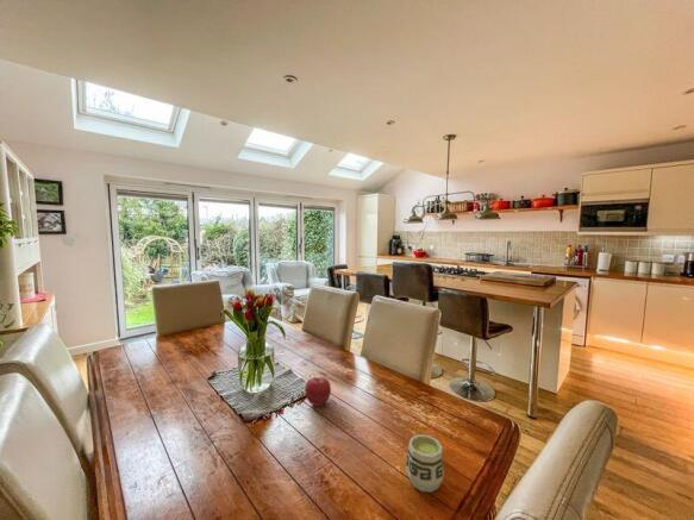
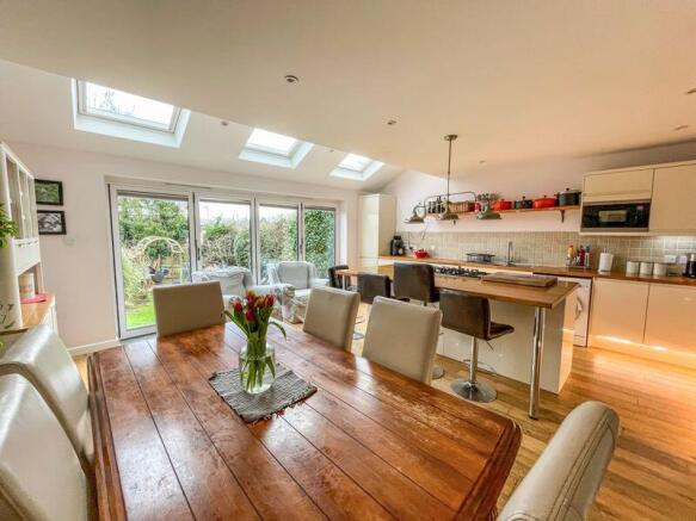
- apple [305,376,332,407]
- cup [405,433,445,494]
